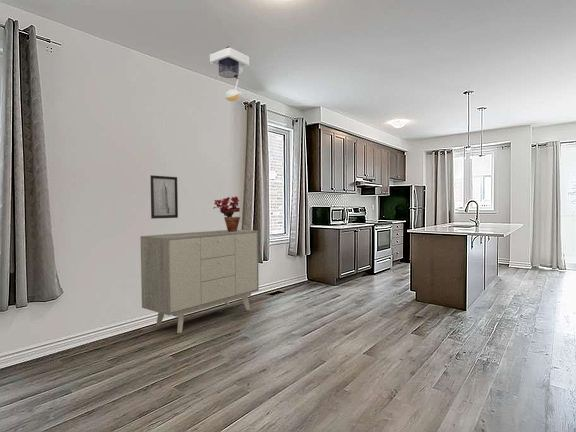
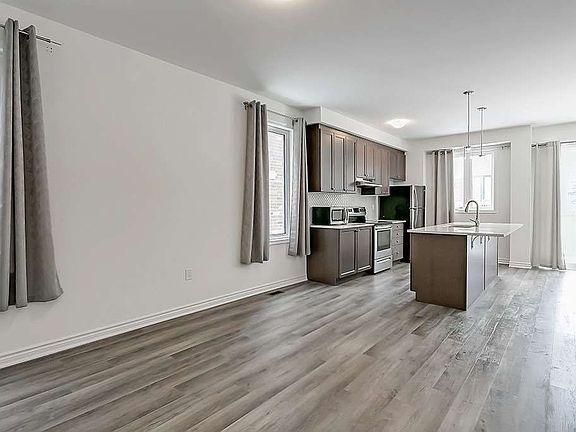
- ceiling light [209,45,250,102]
- sideboard [139,229,260,334]
- wall art [149,174,179,220]
- potted plant [212,195,241,232]
